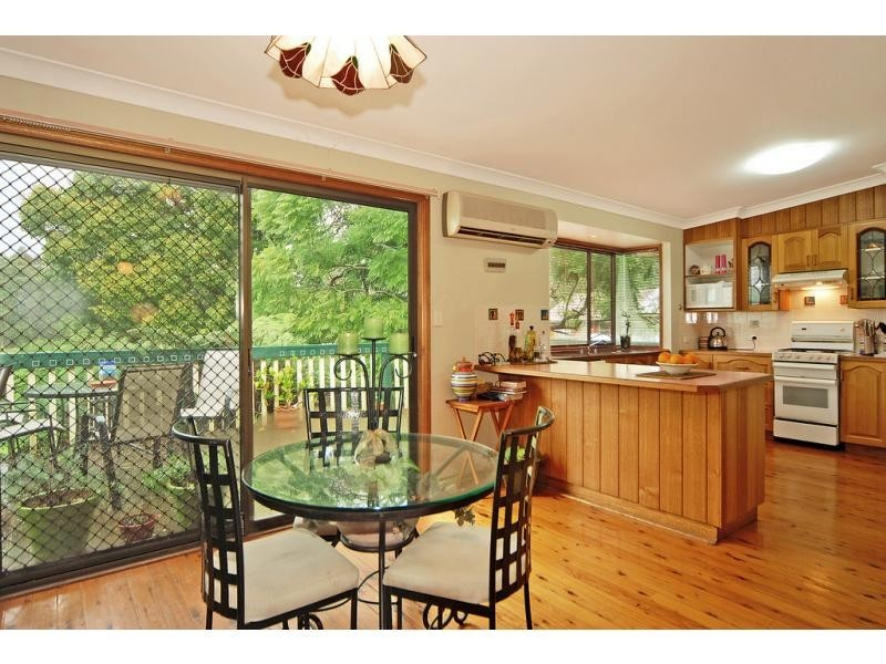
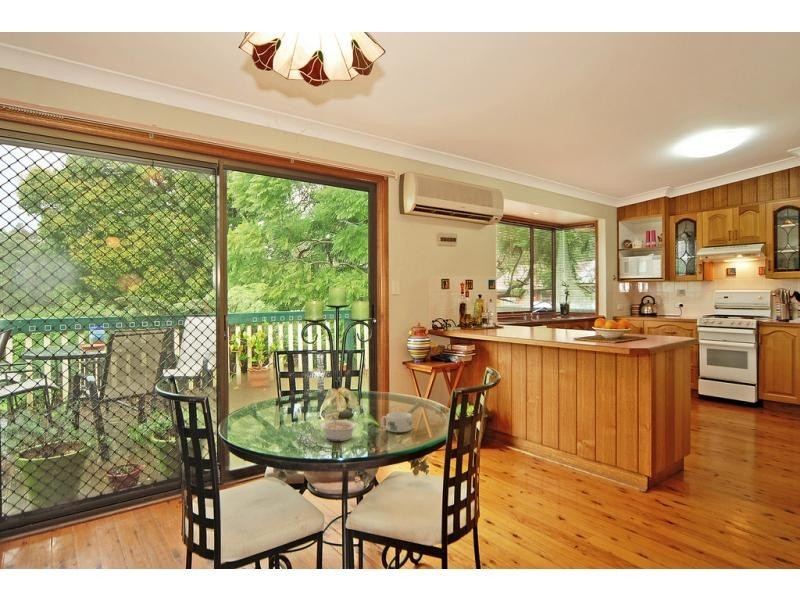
+ legume [320,415,357,442]
+ mug [380,411,413,433]
